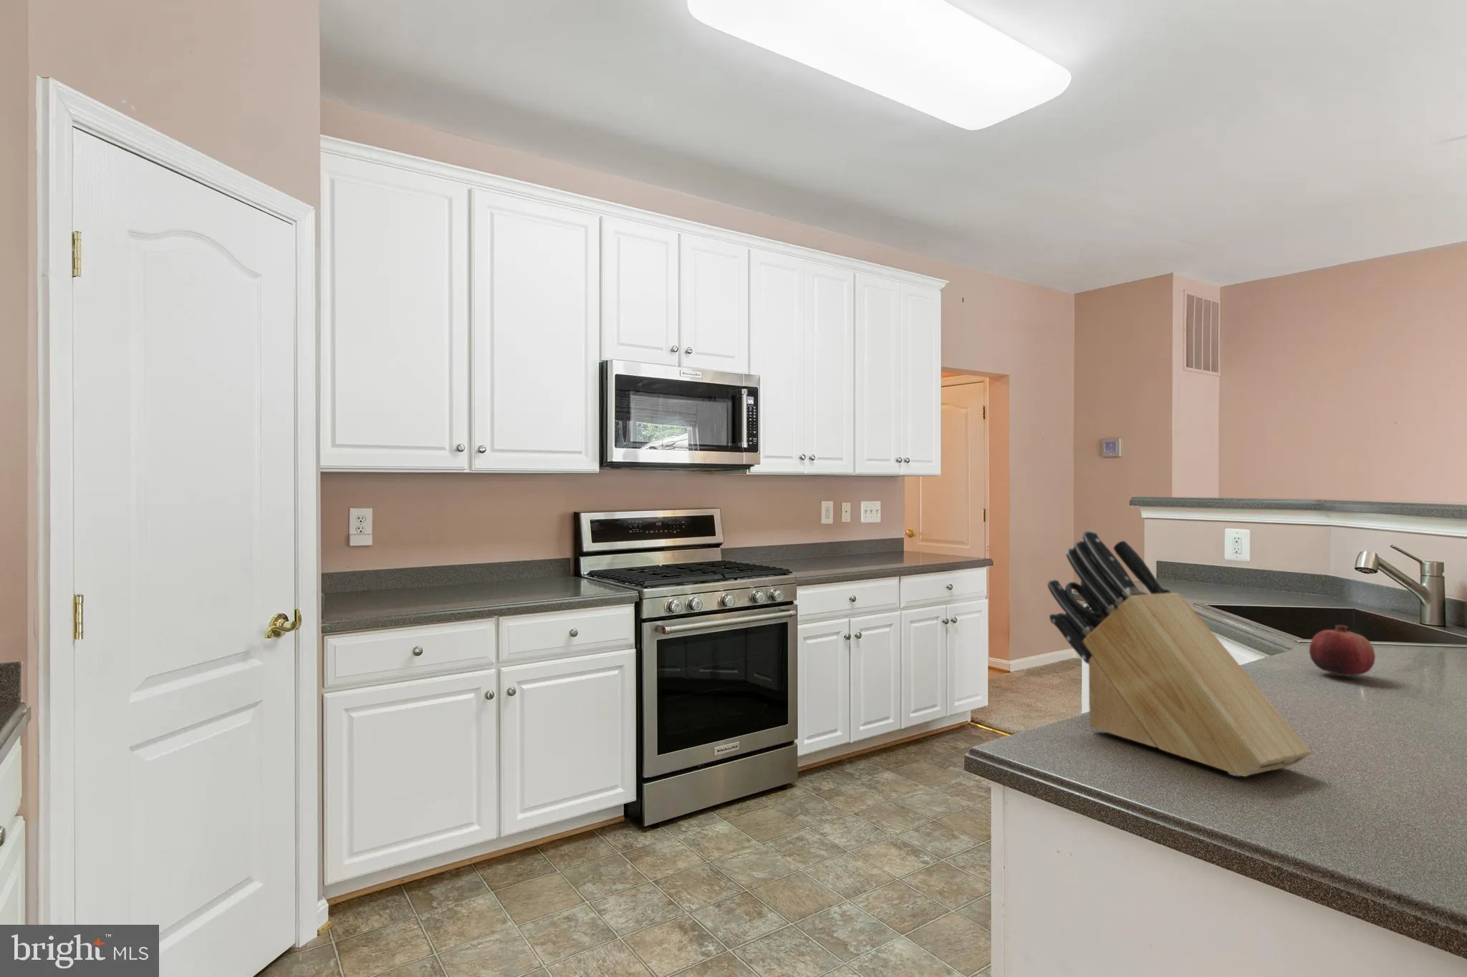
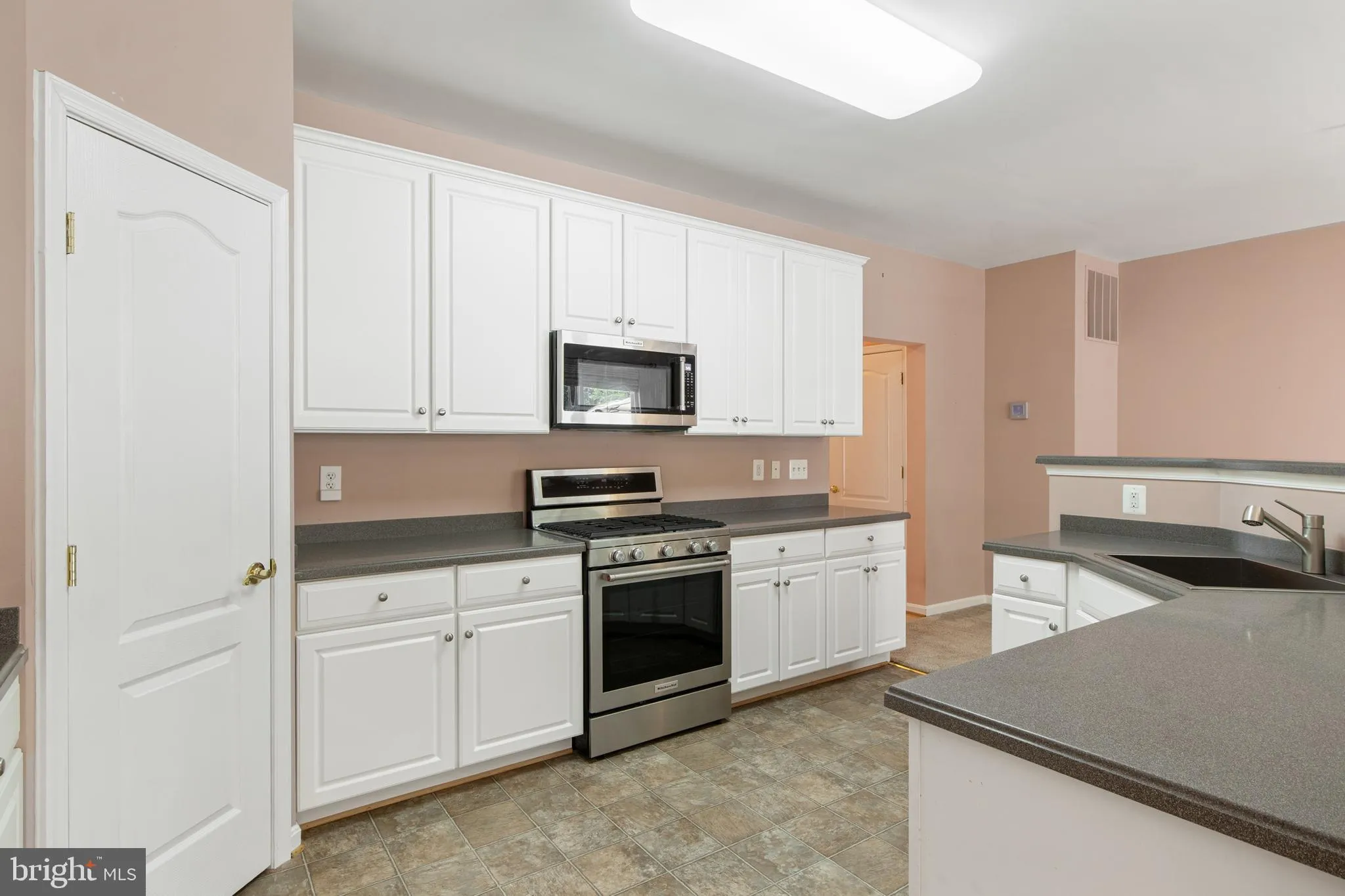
- fruit [1309,624,1376,677]
- knife block [1046,530,1312,777]
